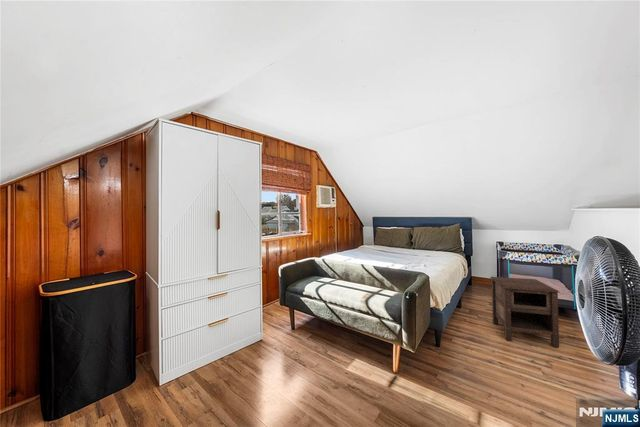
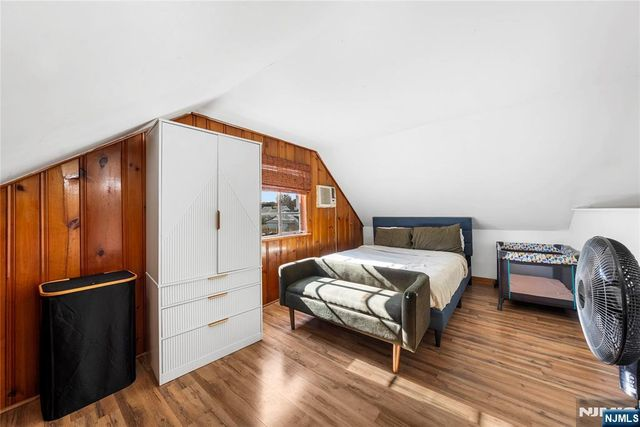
- nightstand [489,276,561,348]
